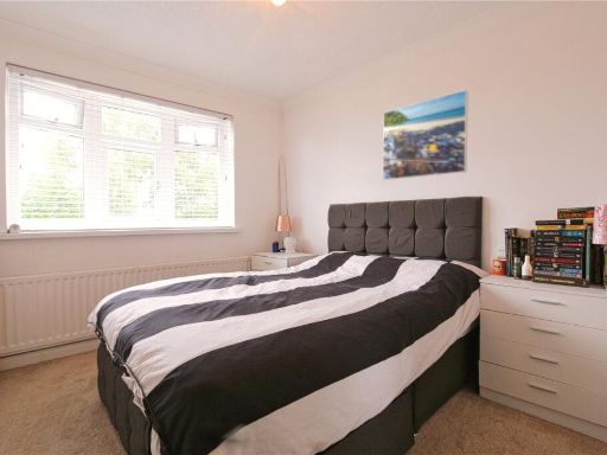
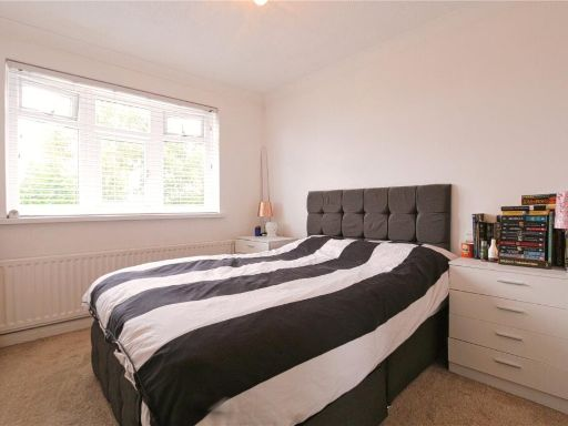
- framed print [382,89,469,181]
